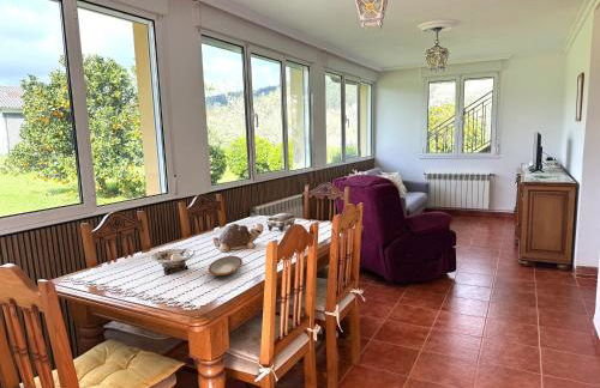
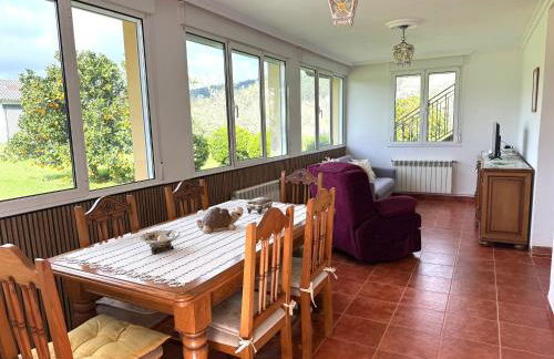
- plate [208,255,244,277]
